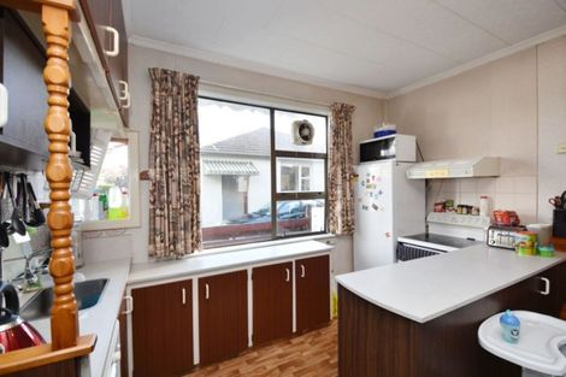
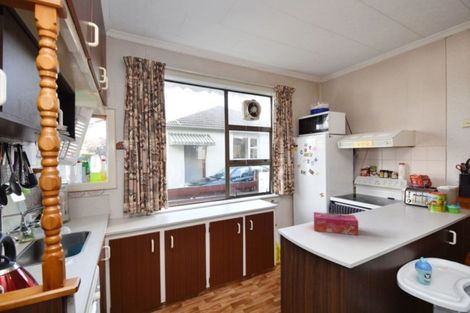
+ tissue box [313,211,359,236]
